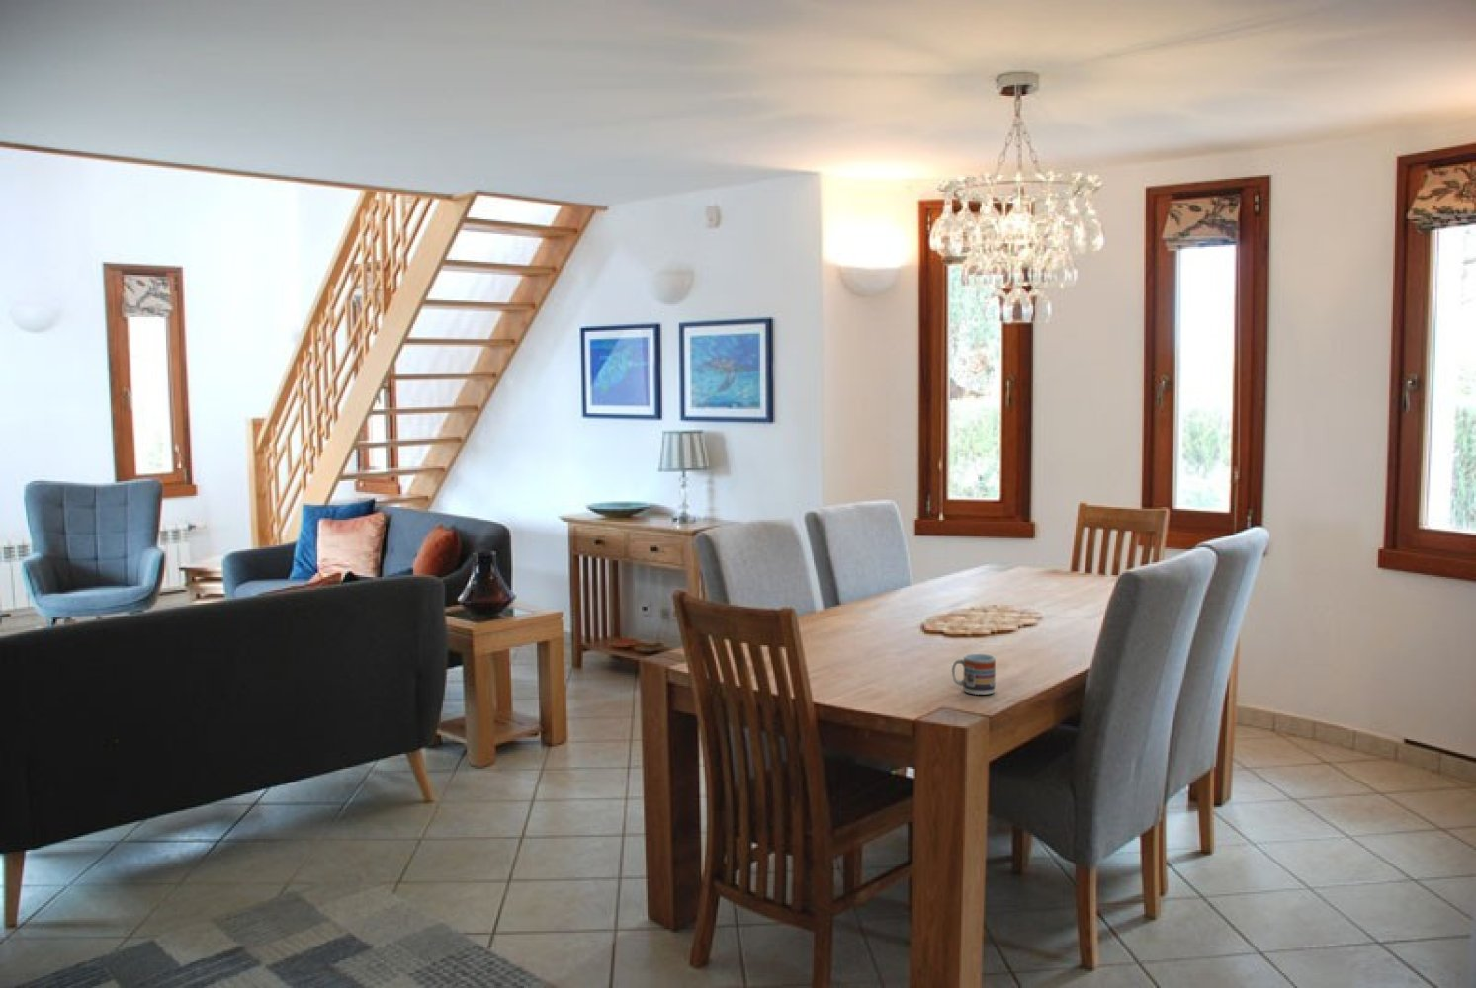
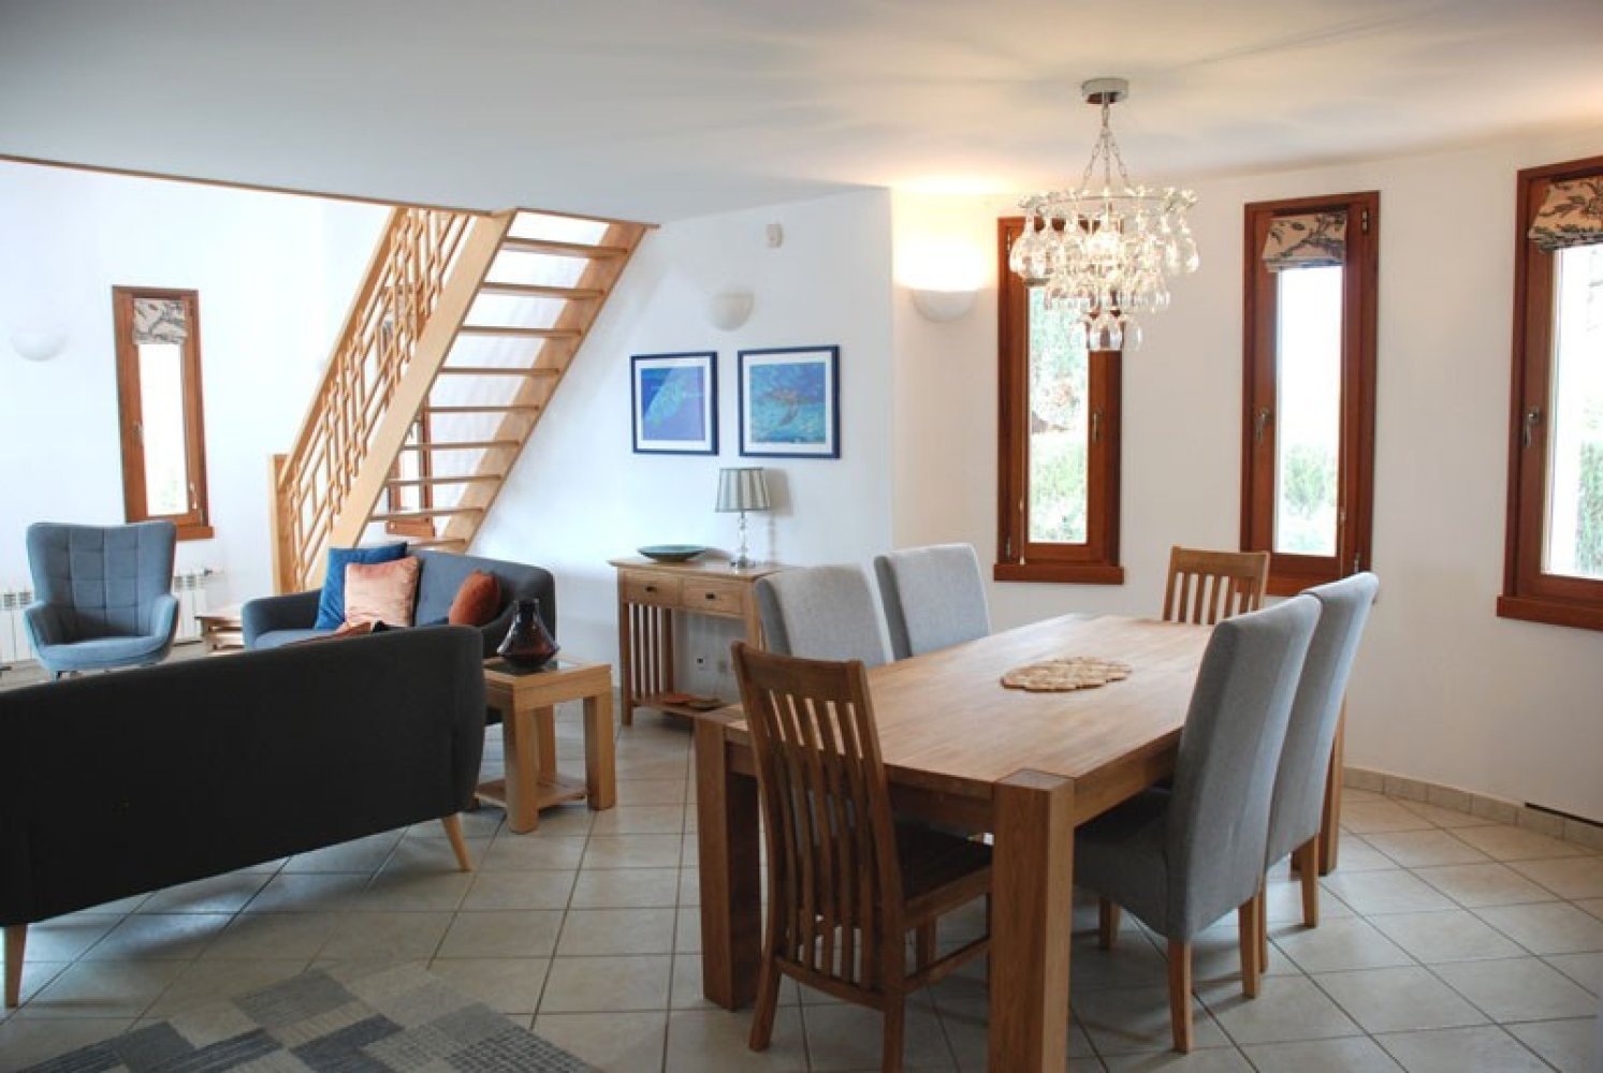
- cup [951,653,996,696]
